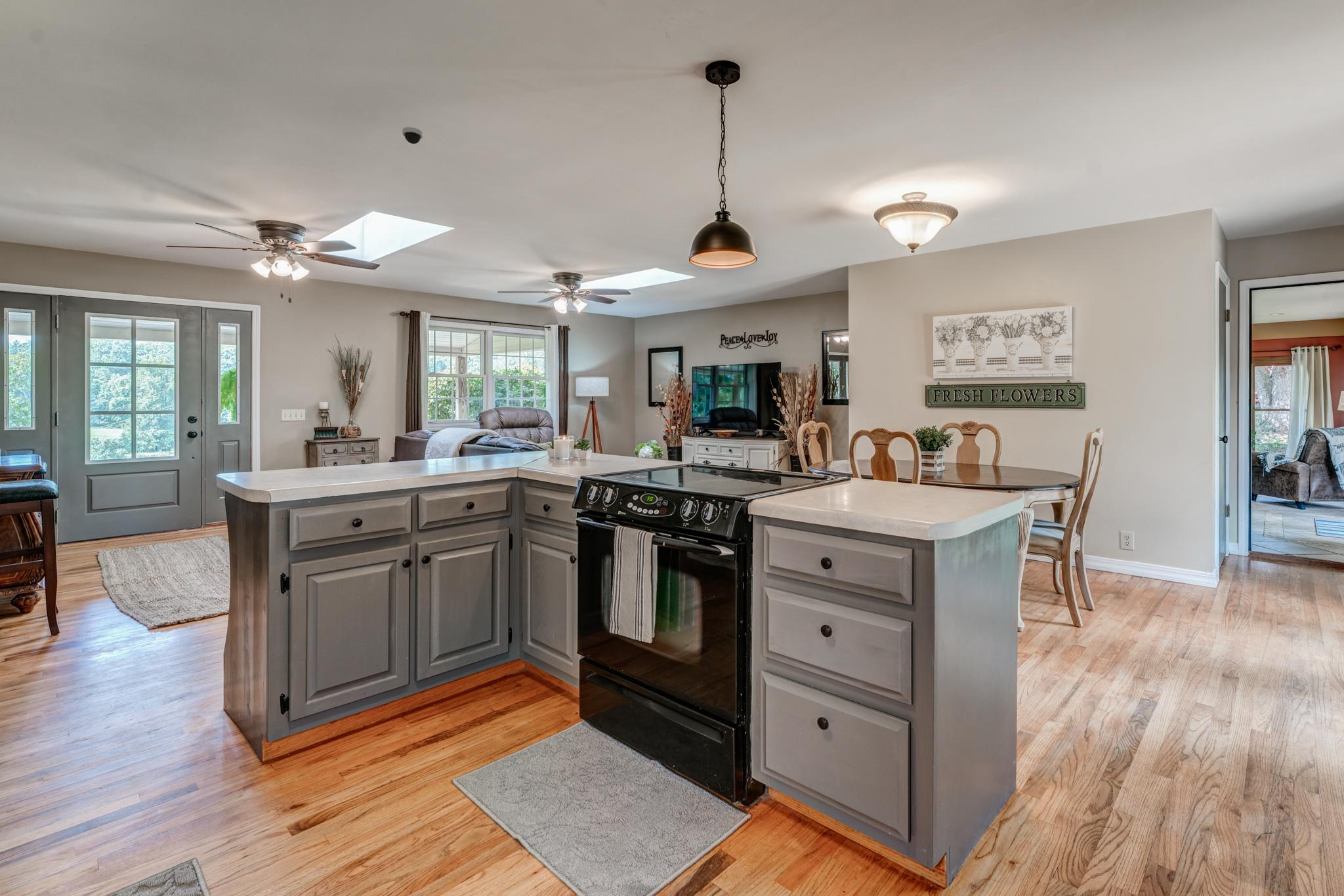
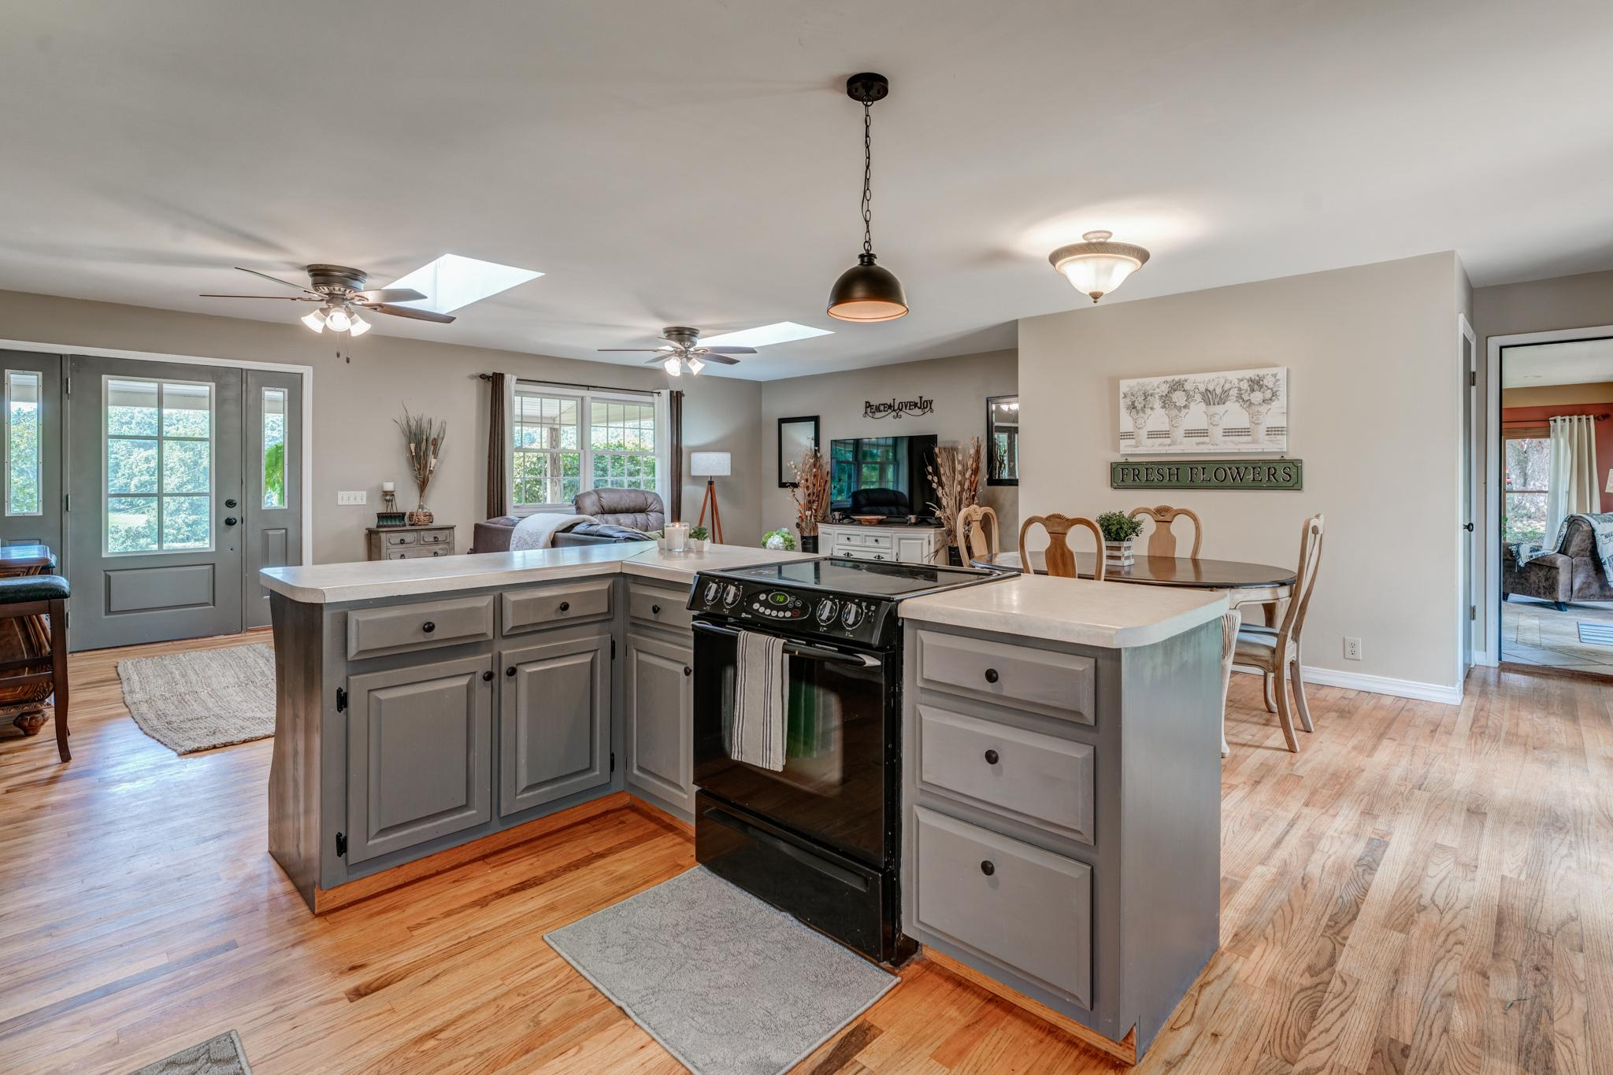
- dome security camera [402,127,423,144]
